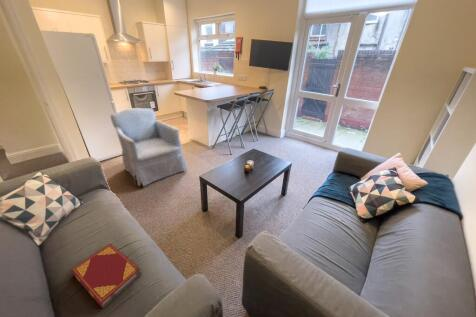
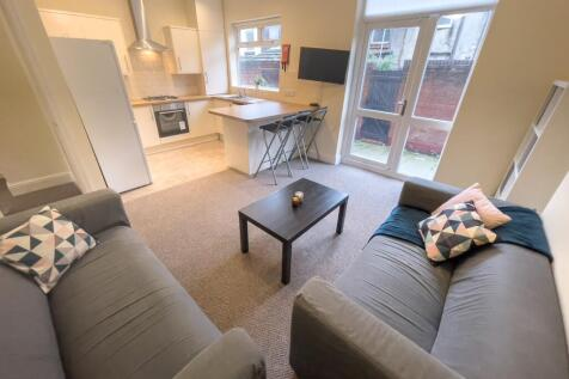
- armchair [109,107,188,188]
- hardback book [70,243,143,309]
